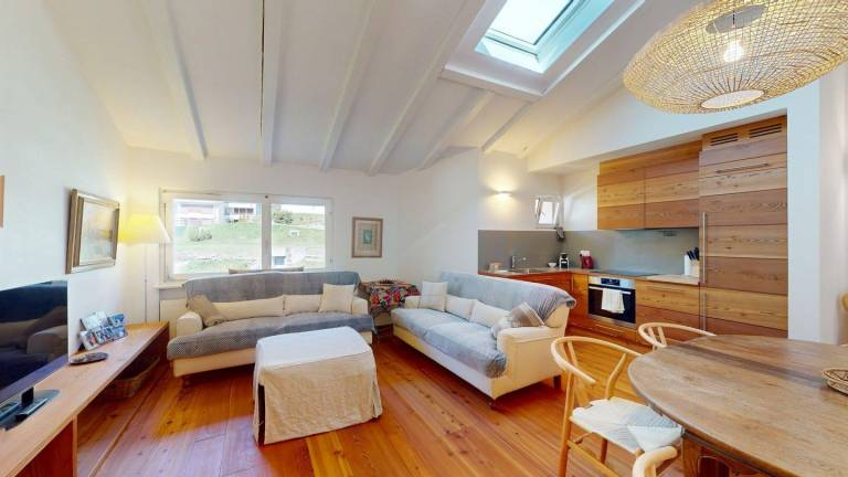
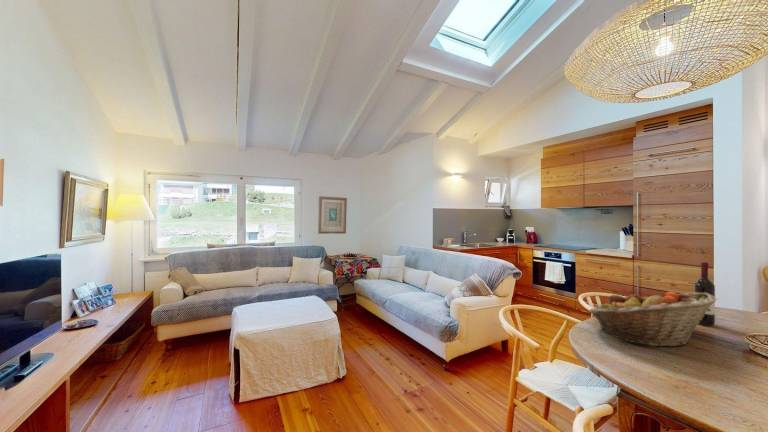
+ wine bottle [693,261,716,327]
+ fruit basket [589,290,717,347]
